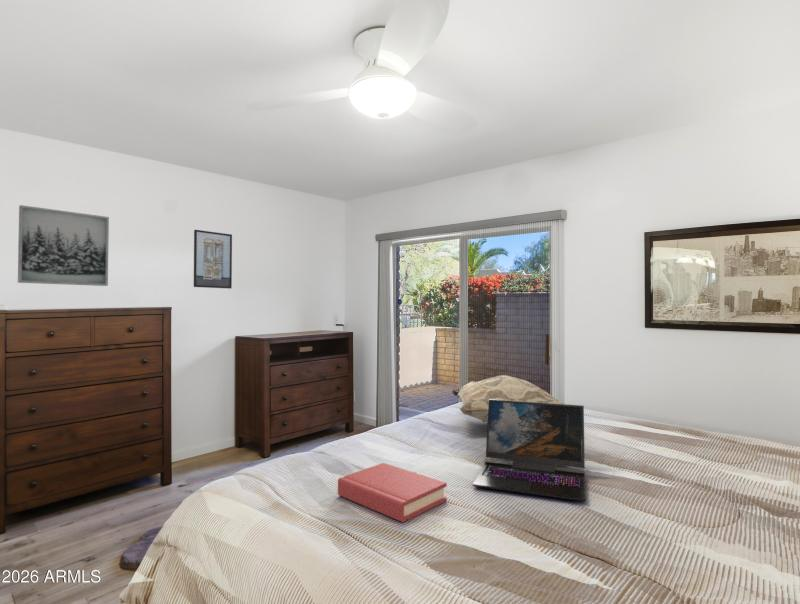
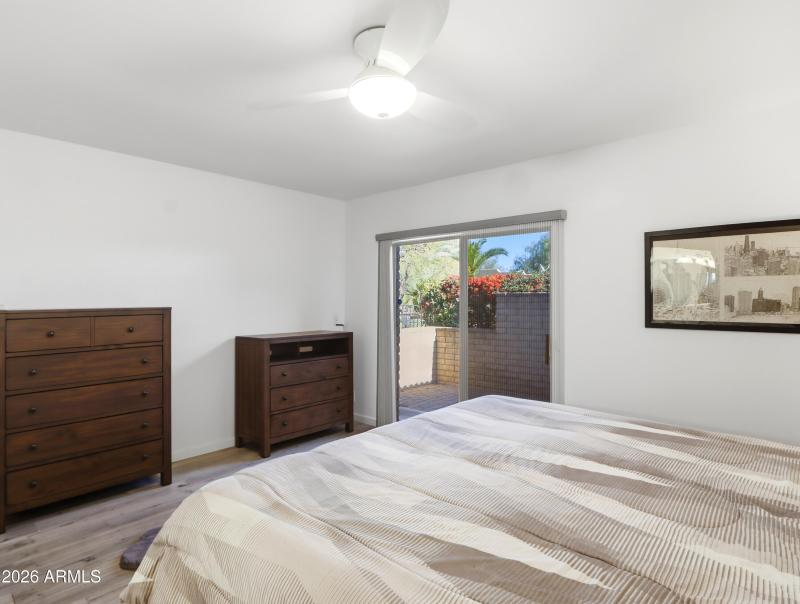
- decorative pillow [451,374,563,423]
- hardback book [337,462,448,523]
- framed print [193,229,233,290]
- wall art [17,204,110,287]
- laptop [472,399,587,502]
